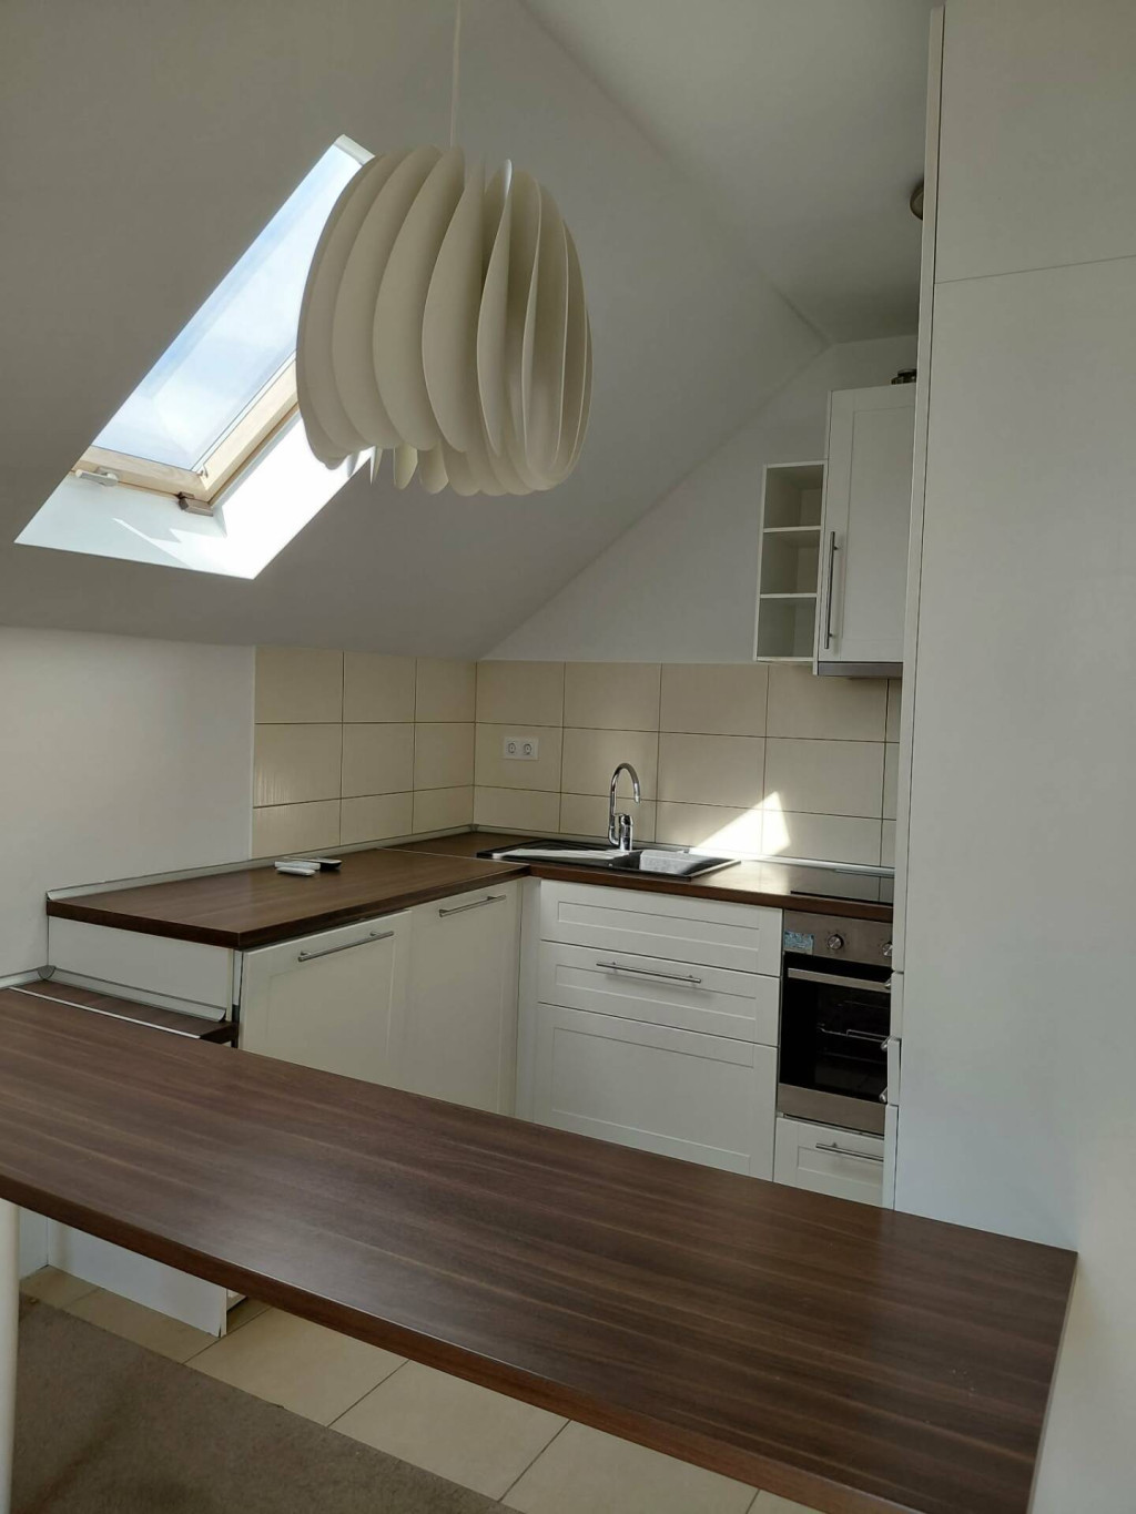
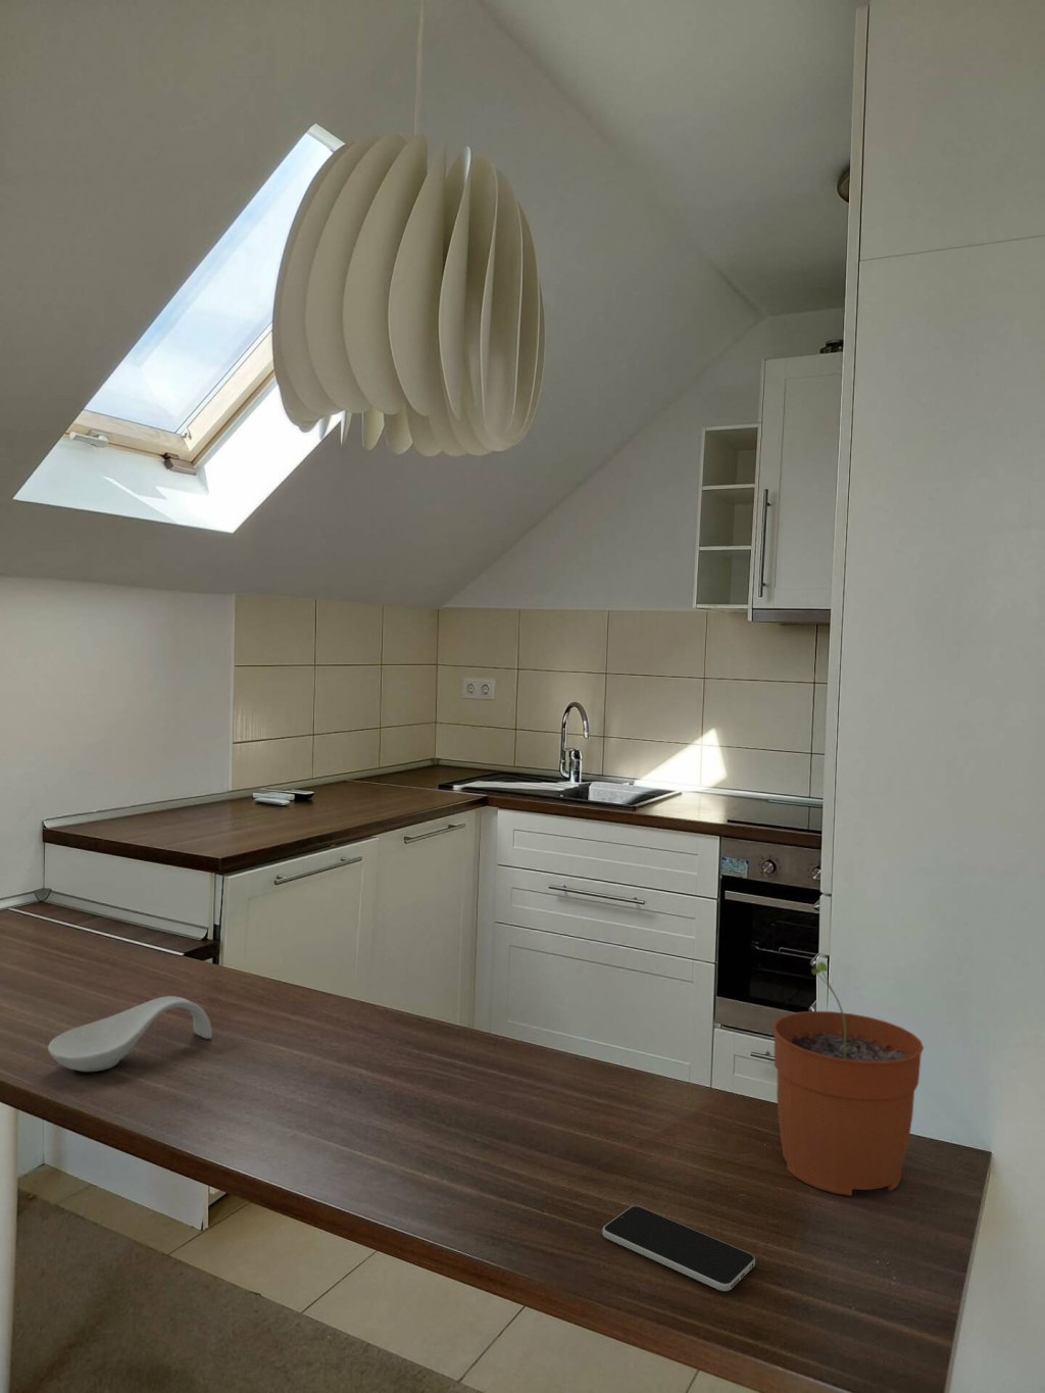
+ smartphone [602,1205,756,1292]
+ spoon rest [47,995,213,1072]
+ plant pot [772,962,924,1198]
